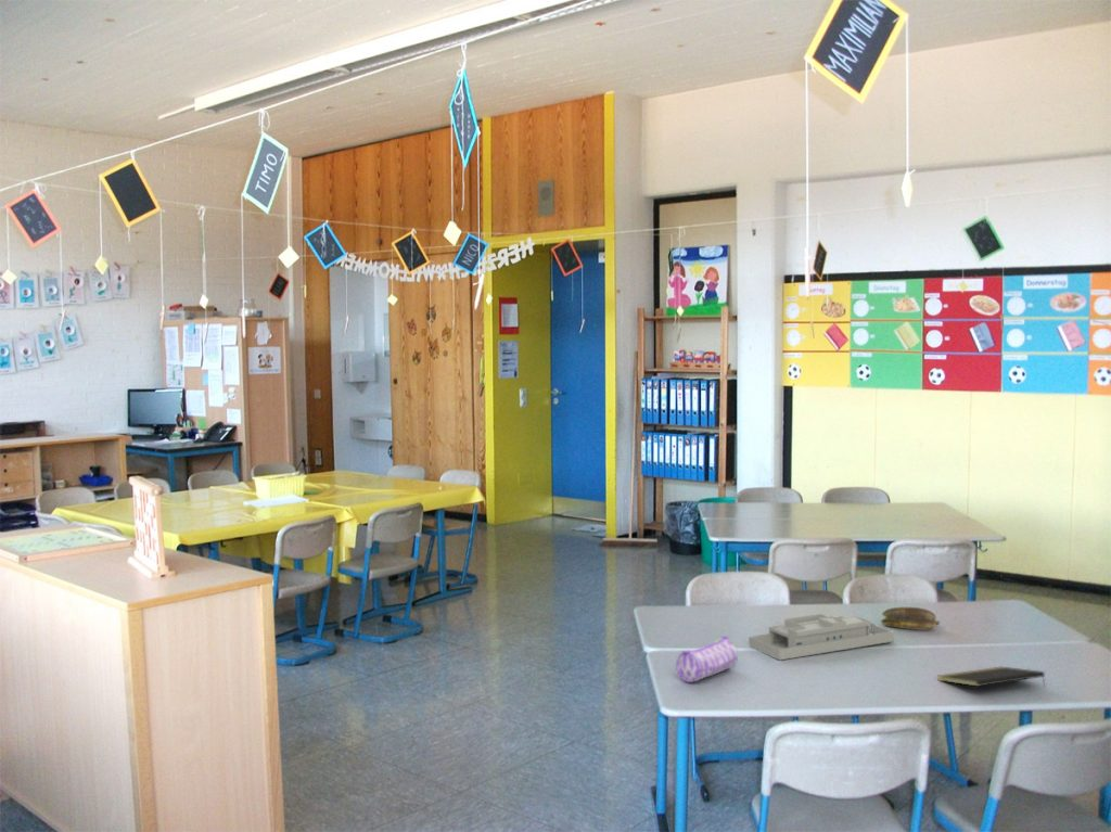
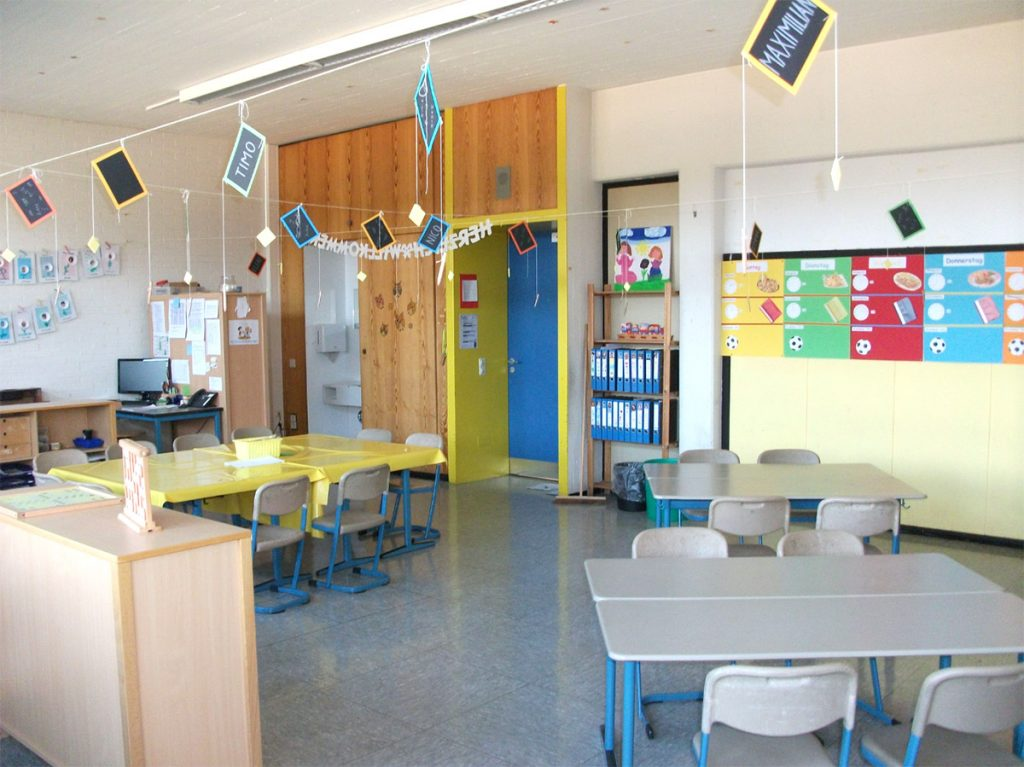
- notepad [937,666,1047,689]
- pencil case [675,635,739,683]
- banana [880,606,941,630]
- desk organizer [748,613,895,662]
